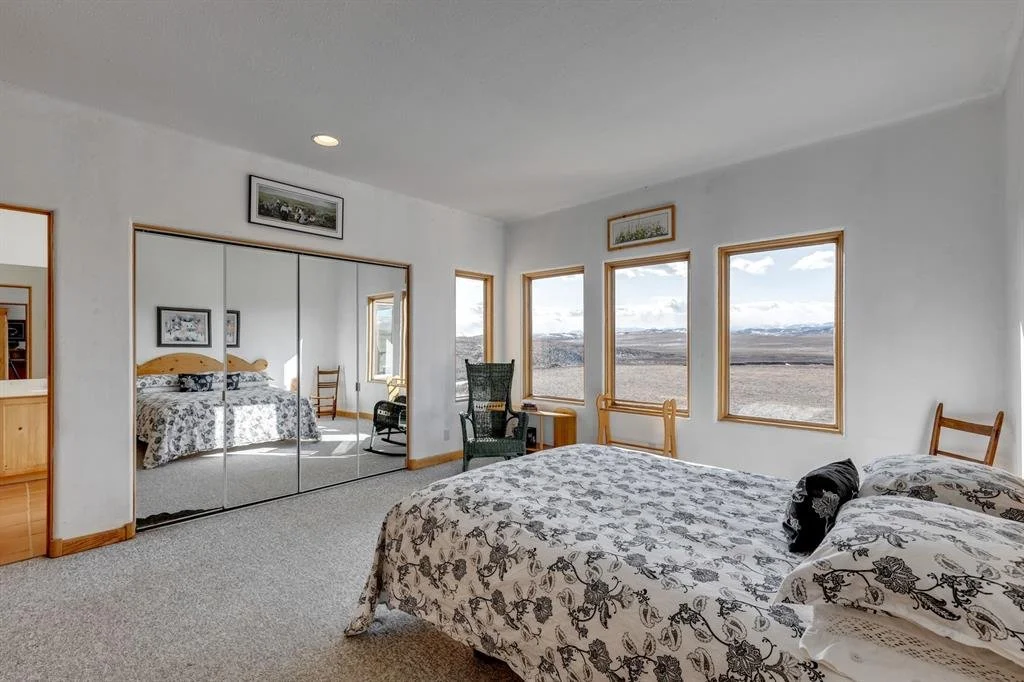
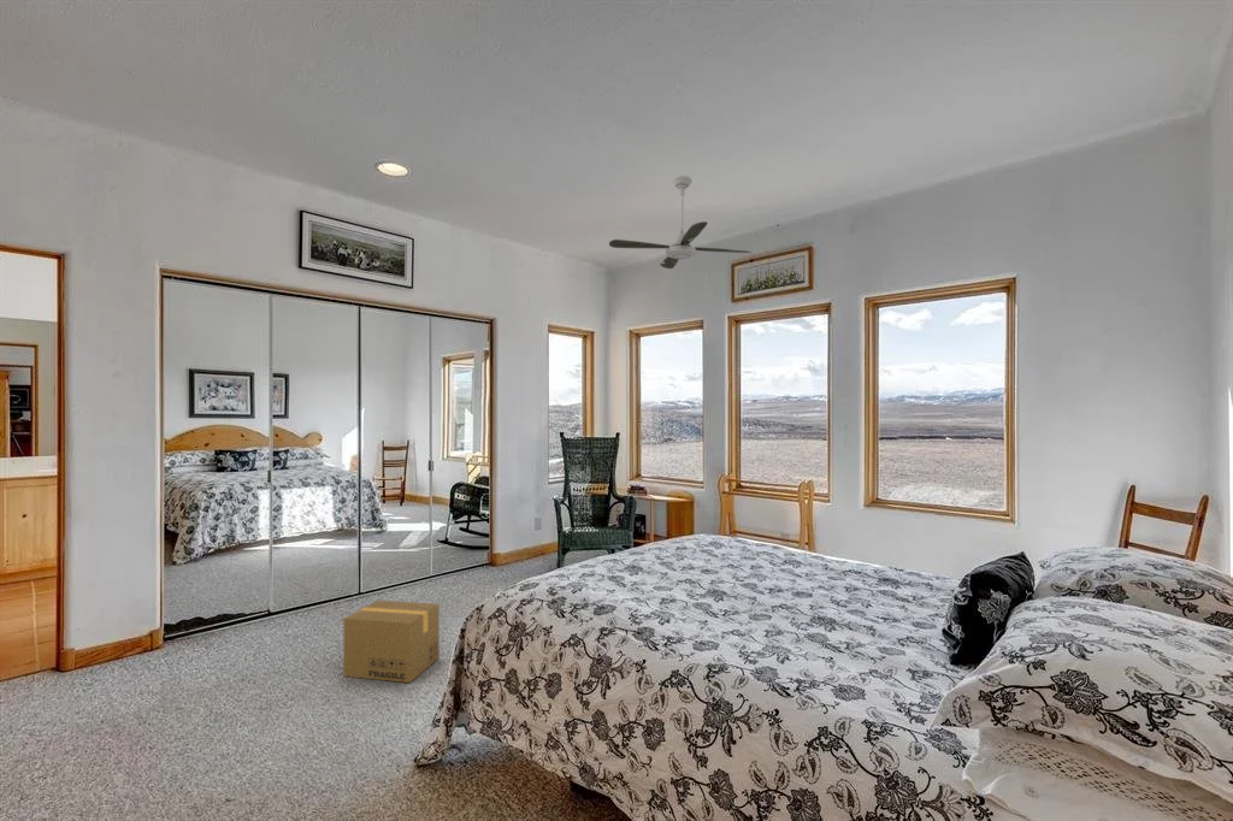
+ ceiling fan [608,175,753,270]
+ cardboard box [342,599,441,684]
